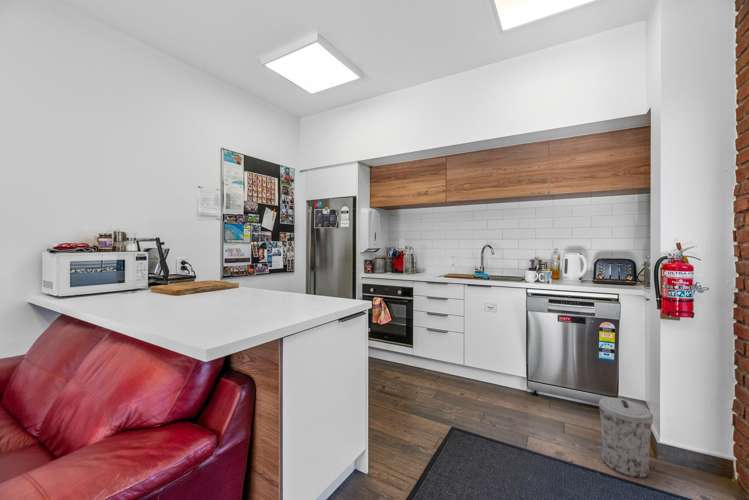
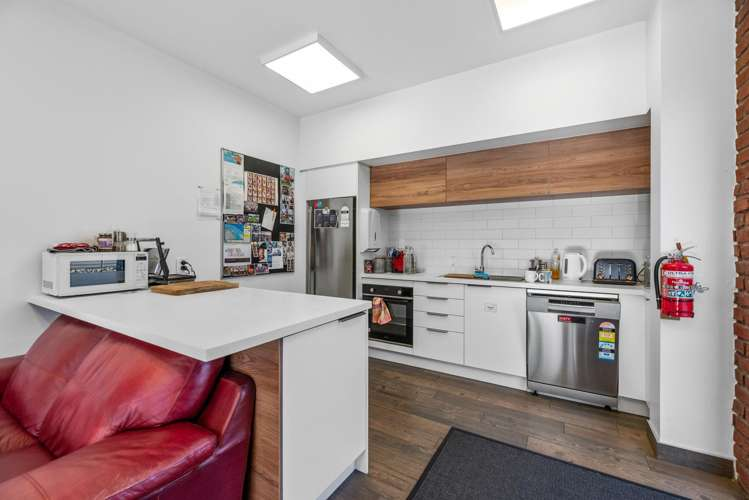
- trash can [598,397,654,479]
